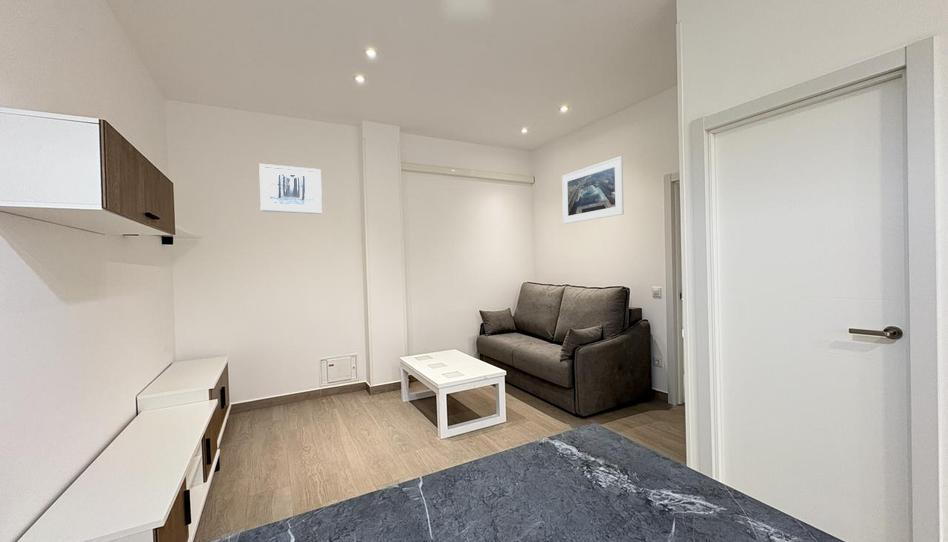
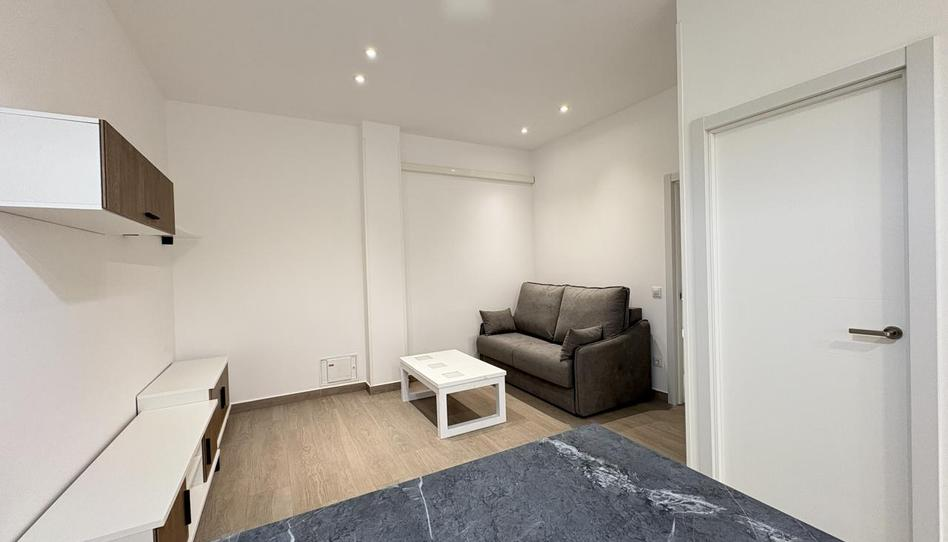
- wall art [258,163,323,215]
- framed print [561,155,625,225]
